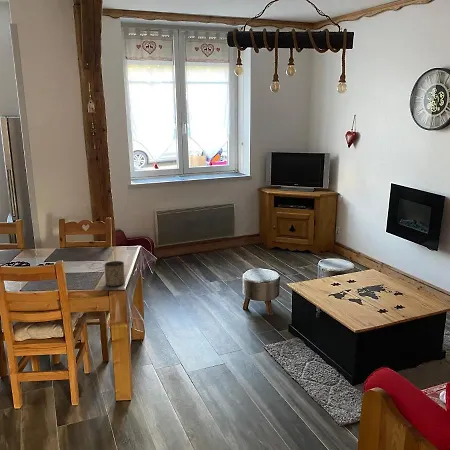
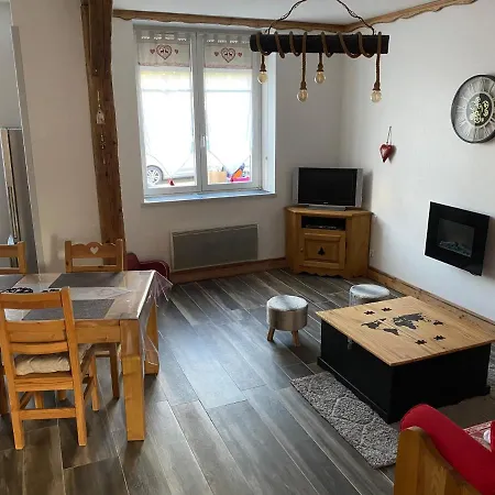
- cup [104,260,125,287]
